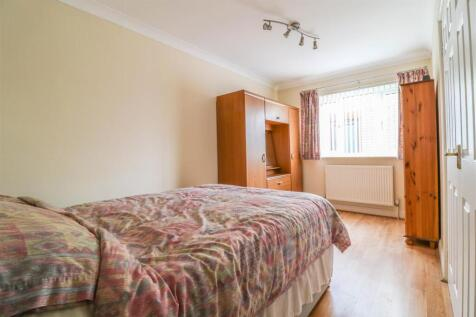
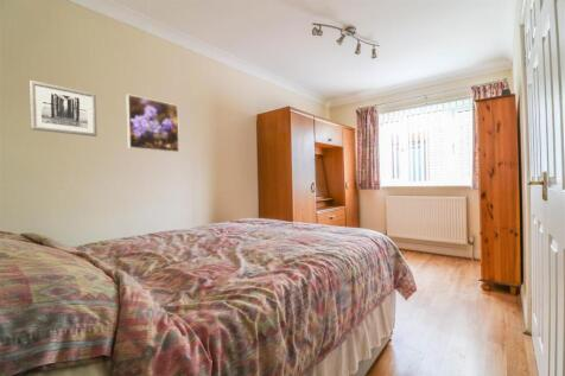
+ wall art [28,79,99,138]
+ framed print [125,93,180,153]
